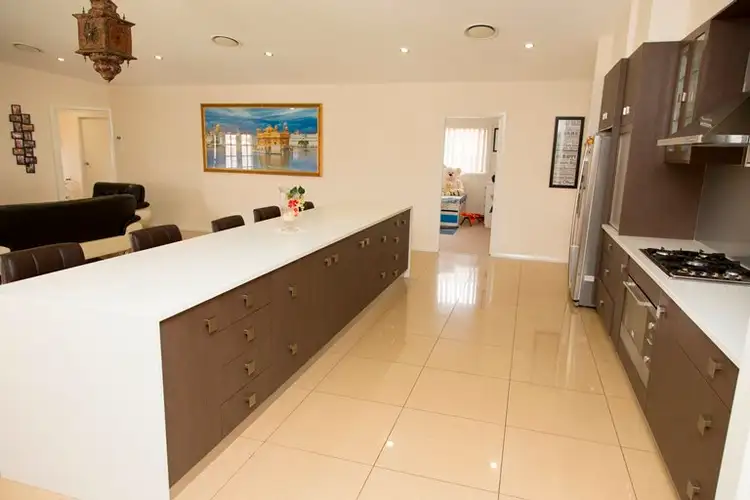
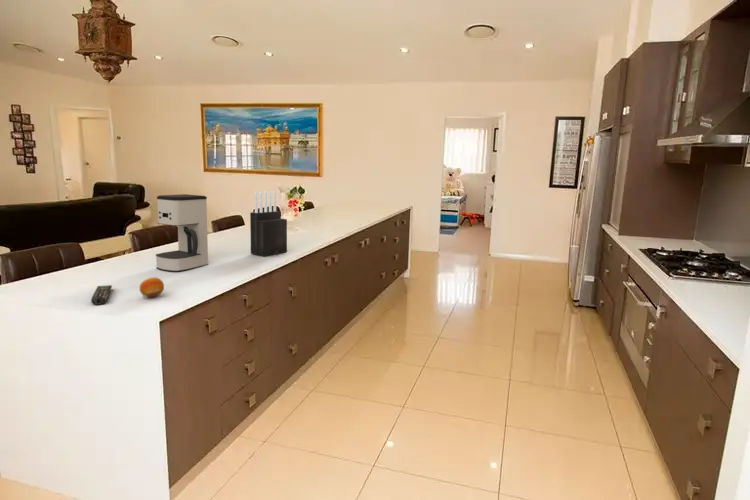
+ coffee maker [155,193,209,273]
+ knife block [249,190,288,257]
+ remote control [90,284,113,306]
+ fruit [138,276,165,298]
